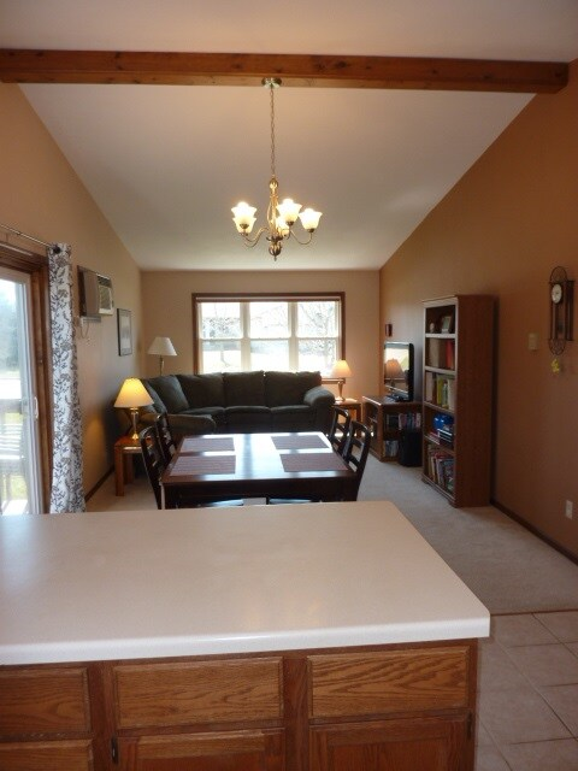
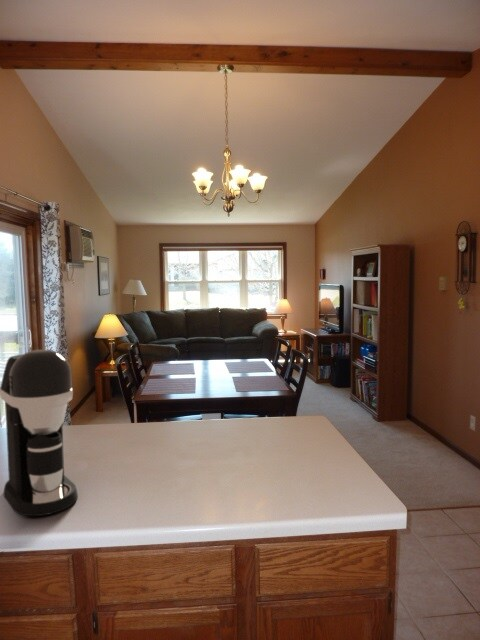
+ coffee maker [0,349,79,517]
